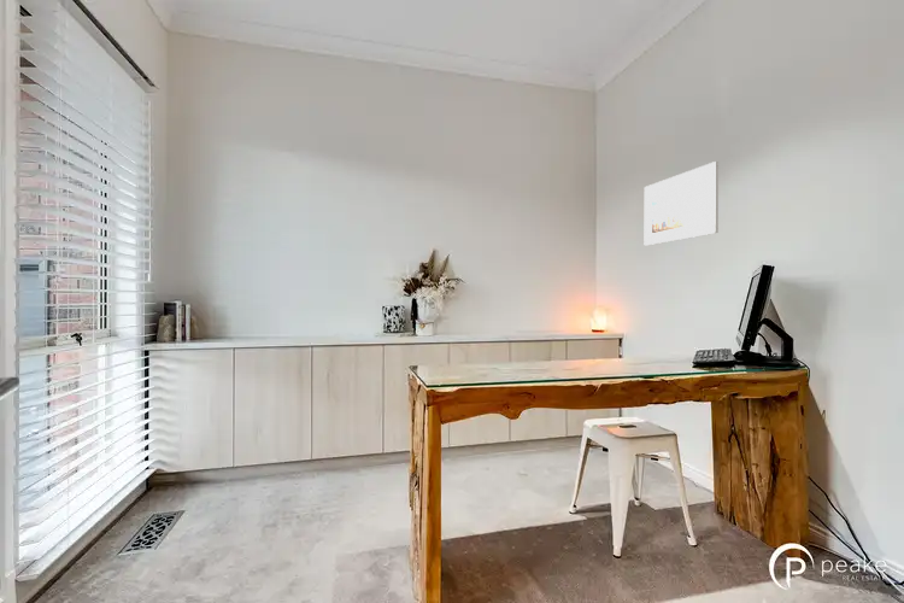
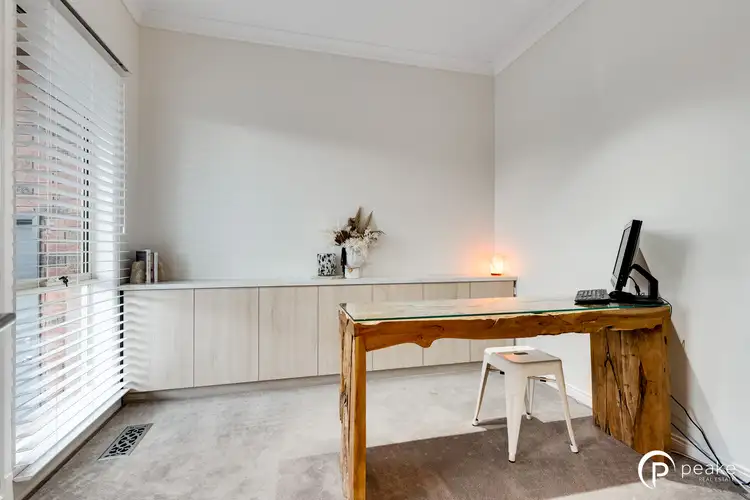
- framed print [644,160,720,246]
